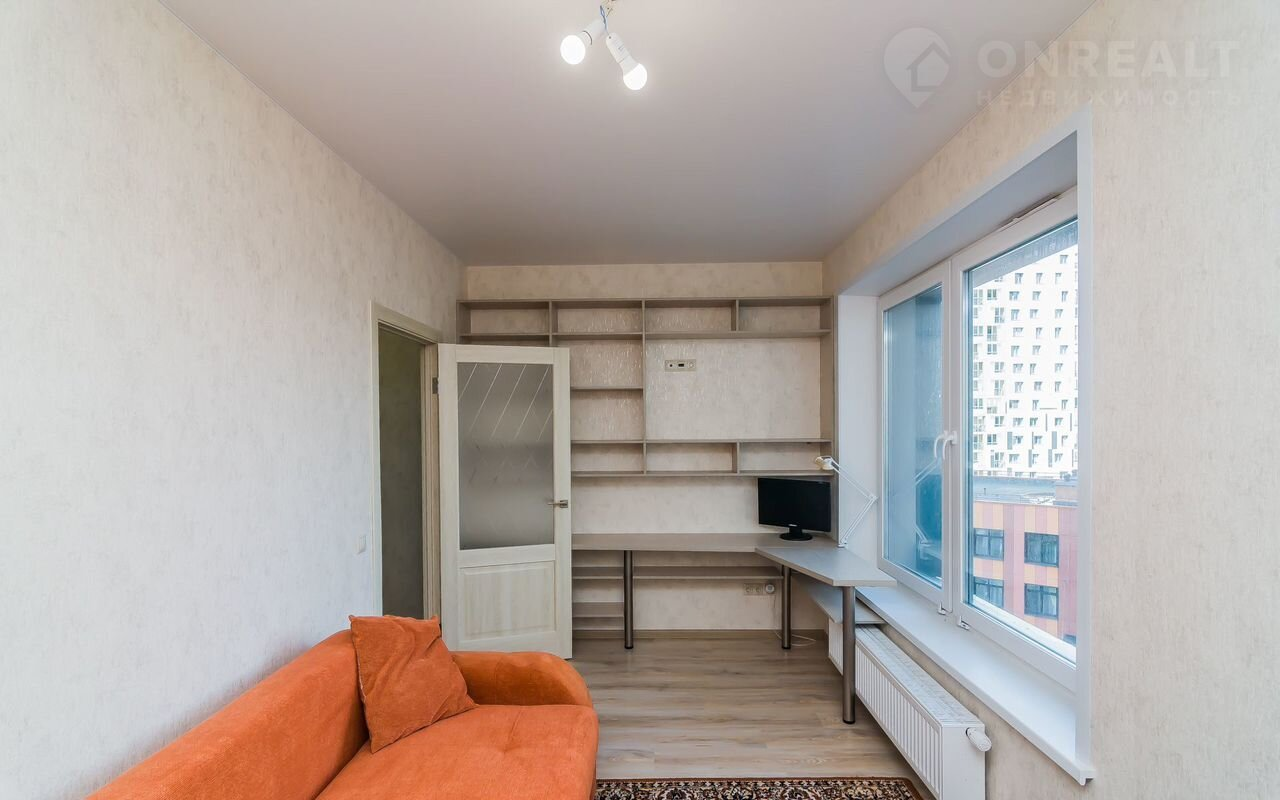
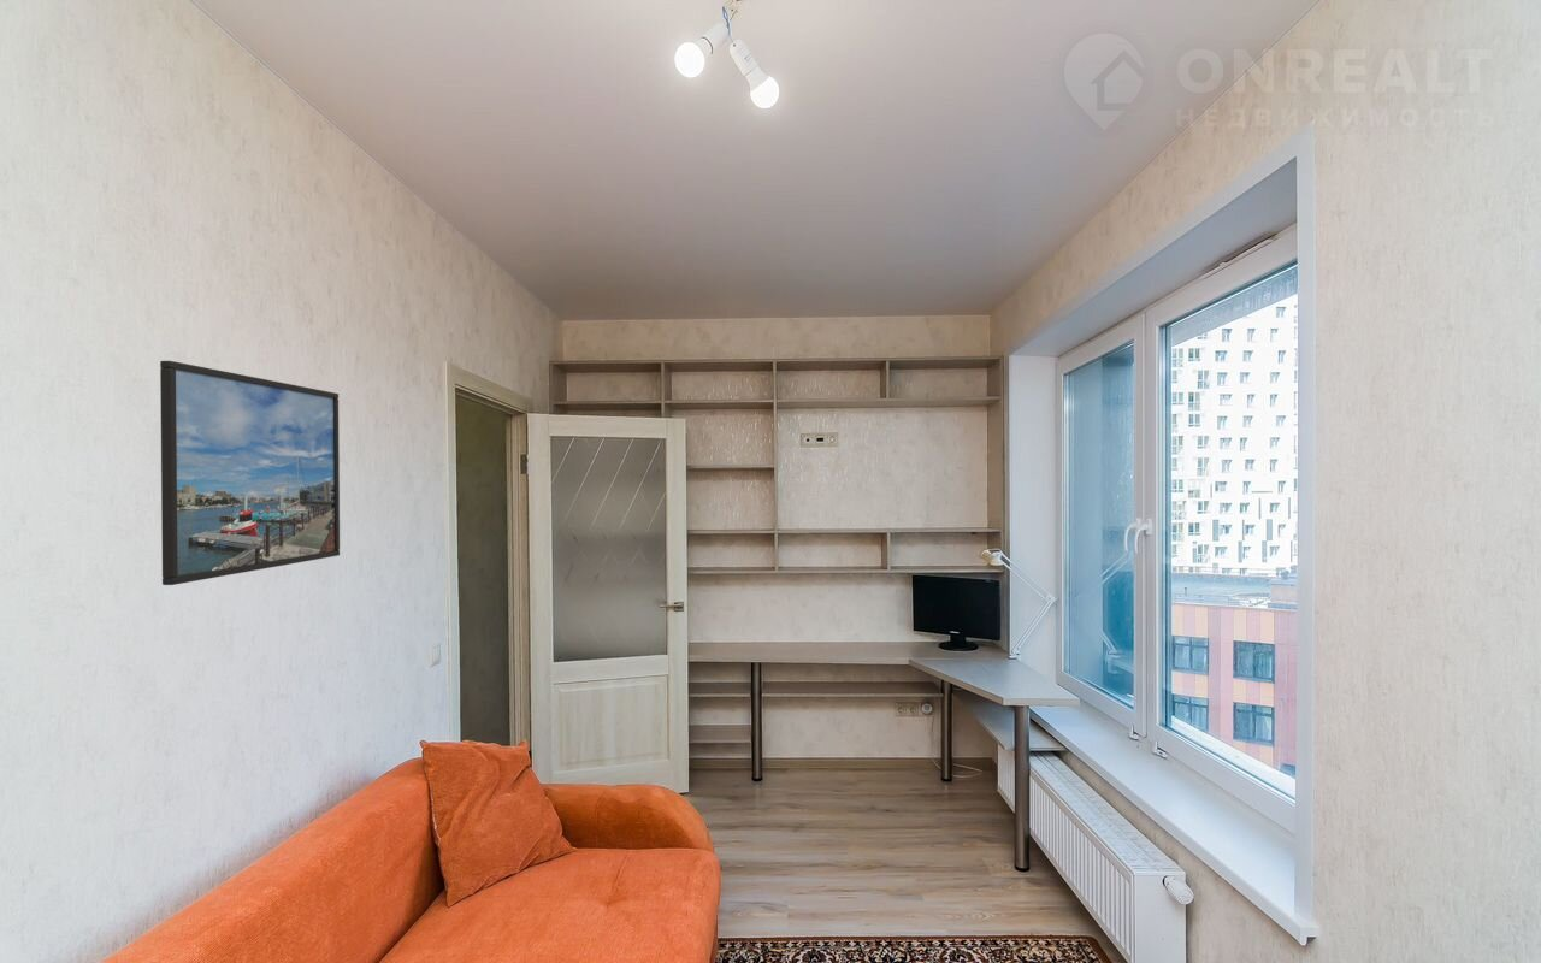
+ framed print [159,360,341,586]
